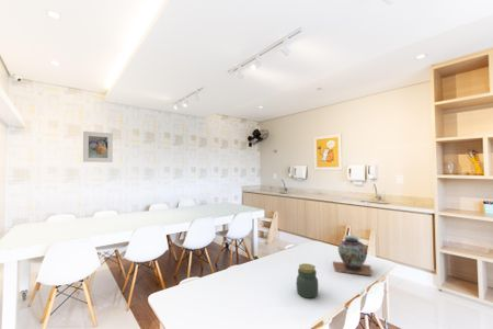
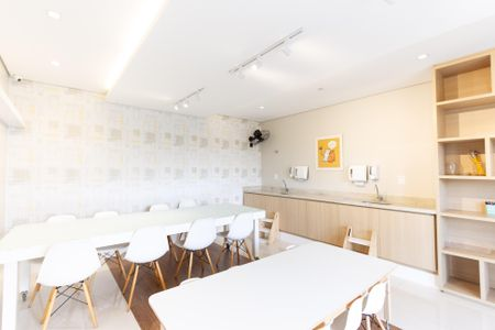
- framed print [82,131,114,163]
- decorative vase [332,235,372,276]
- jar [296,262,319,299]
